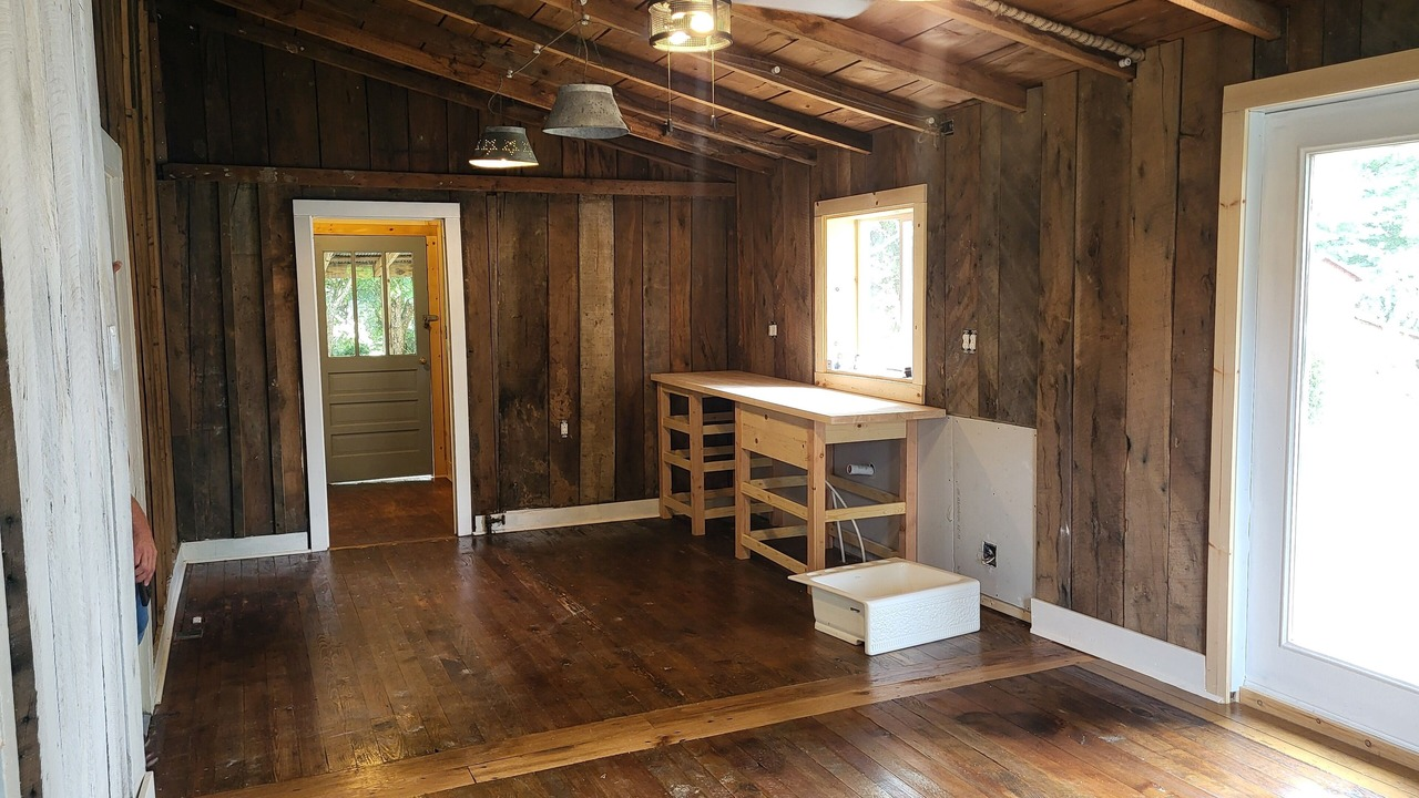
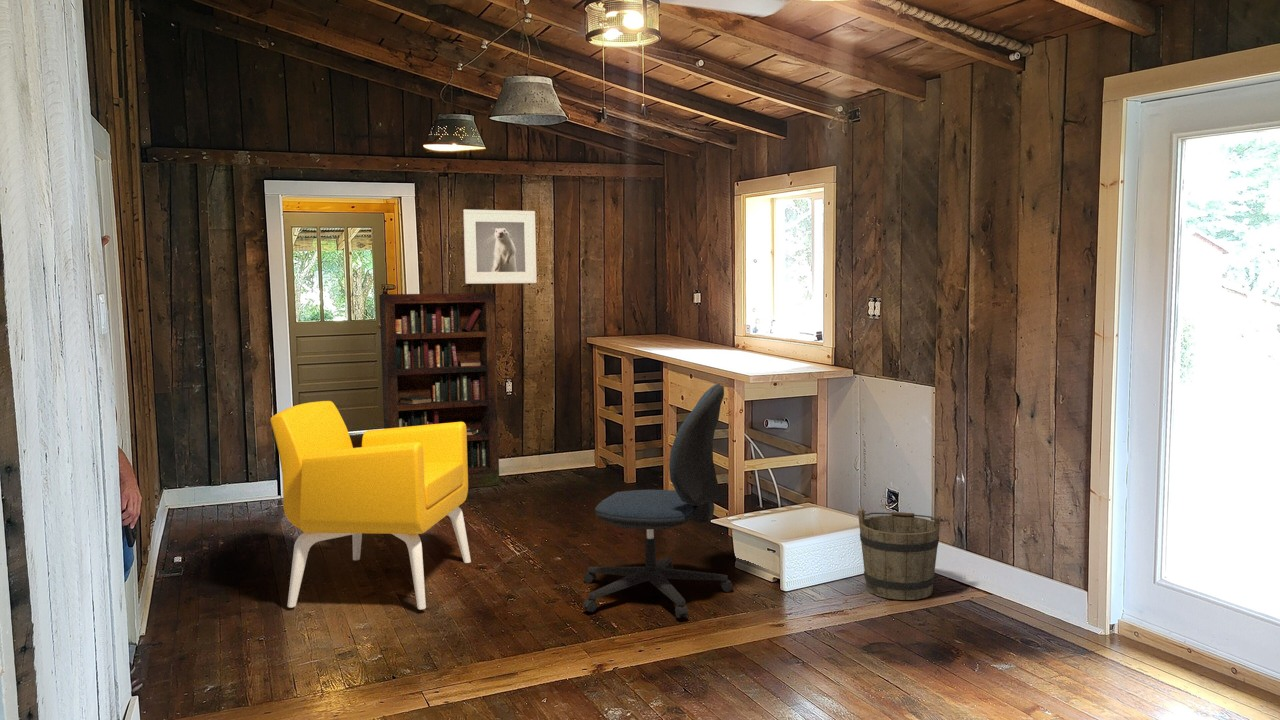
+ bucket [856,508,944,601]
+ armchair [269,400,472,611]
+ bookcase [378,292,500,489]
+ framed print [462,209,538,285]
+ office chair [582,383,734,619]
